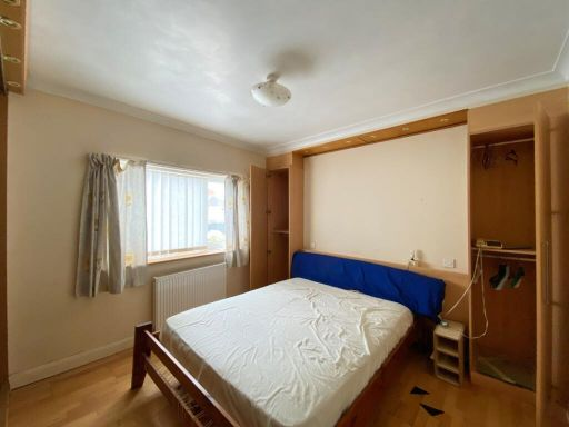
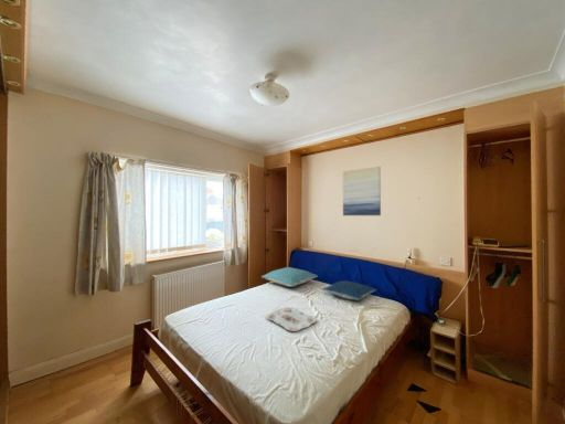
+ wall art [342,166,382,216]
+ pillow [321,279,377,301]
+ serving tray [265,307,318,332]
+ pillow [260,266,319,288]
